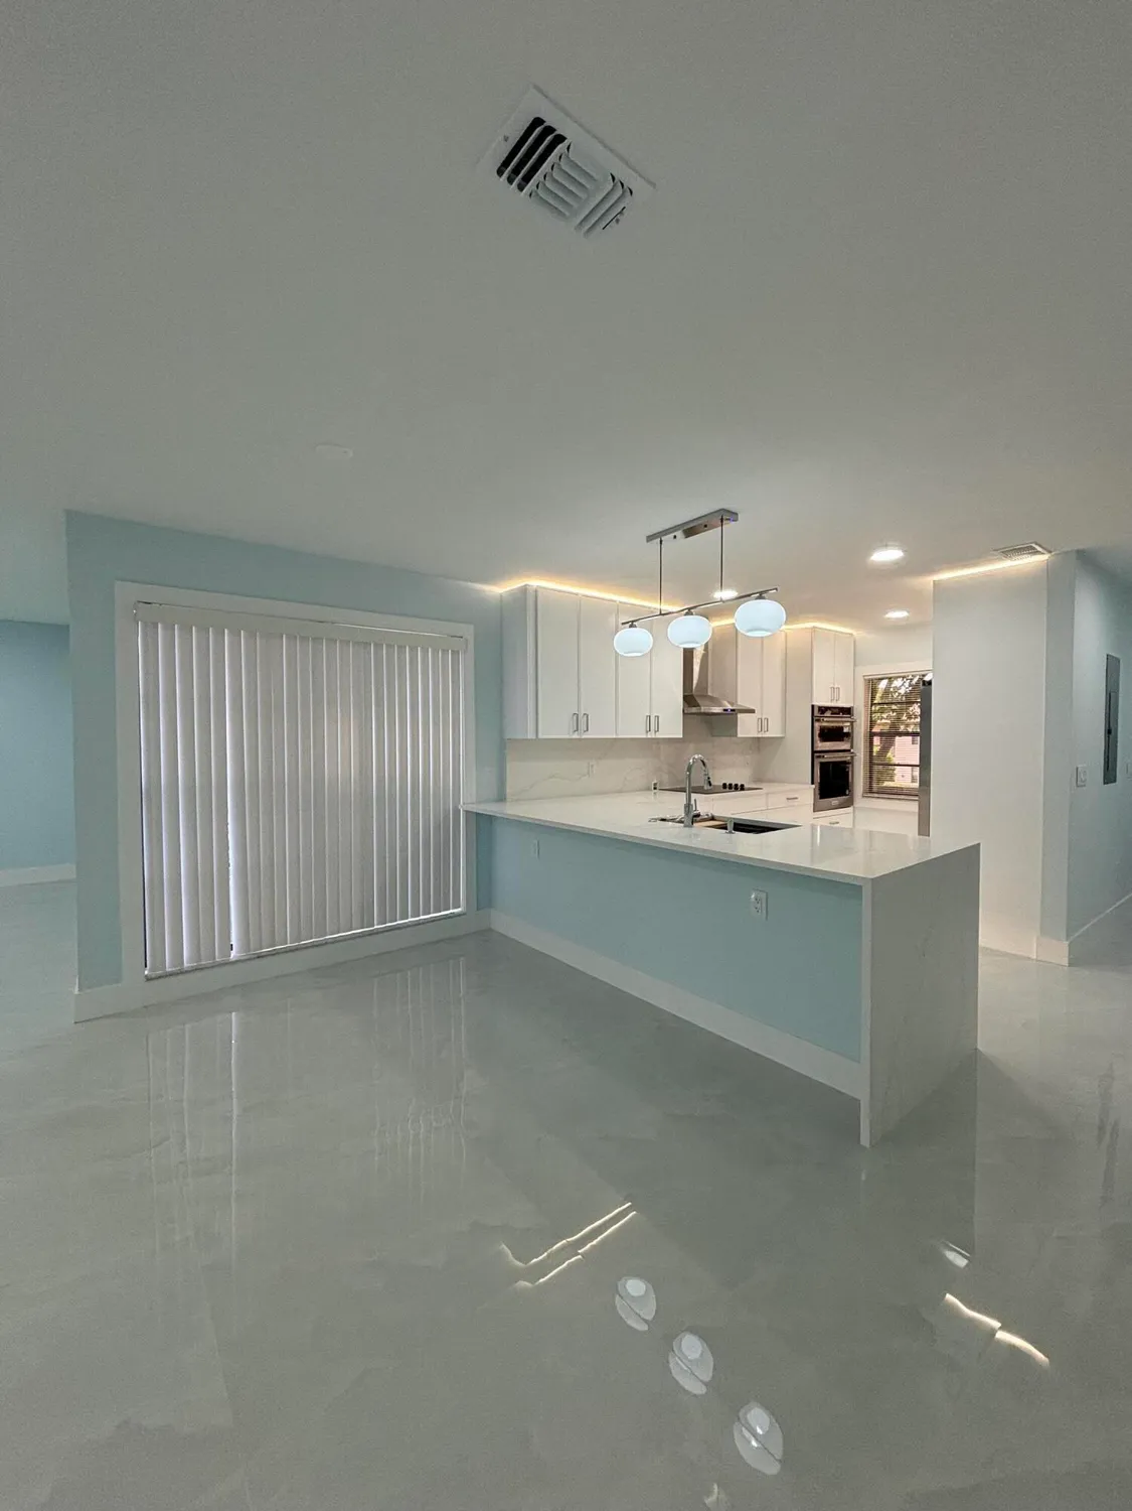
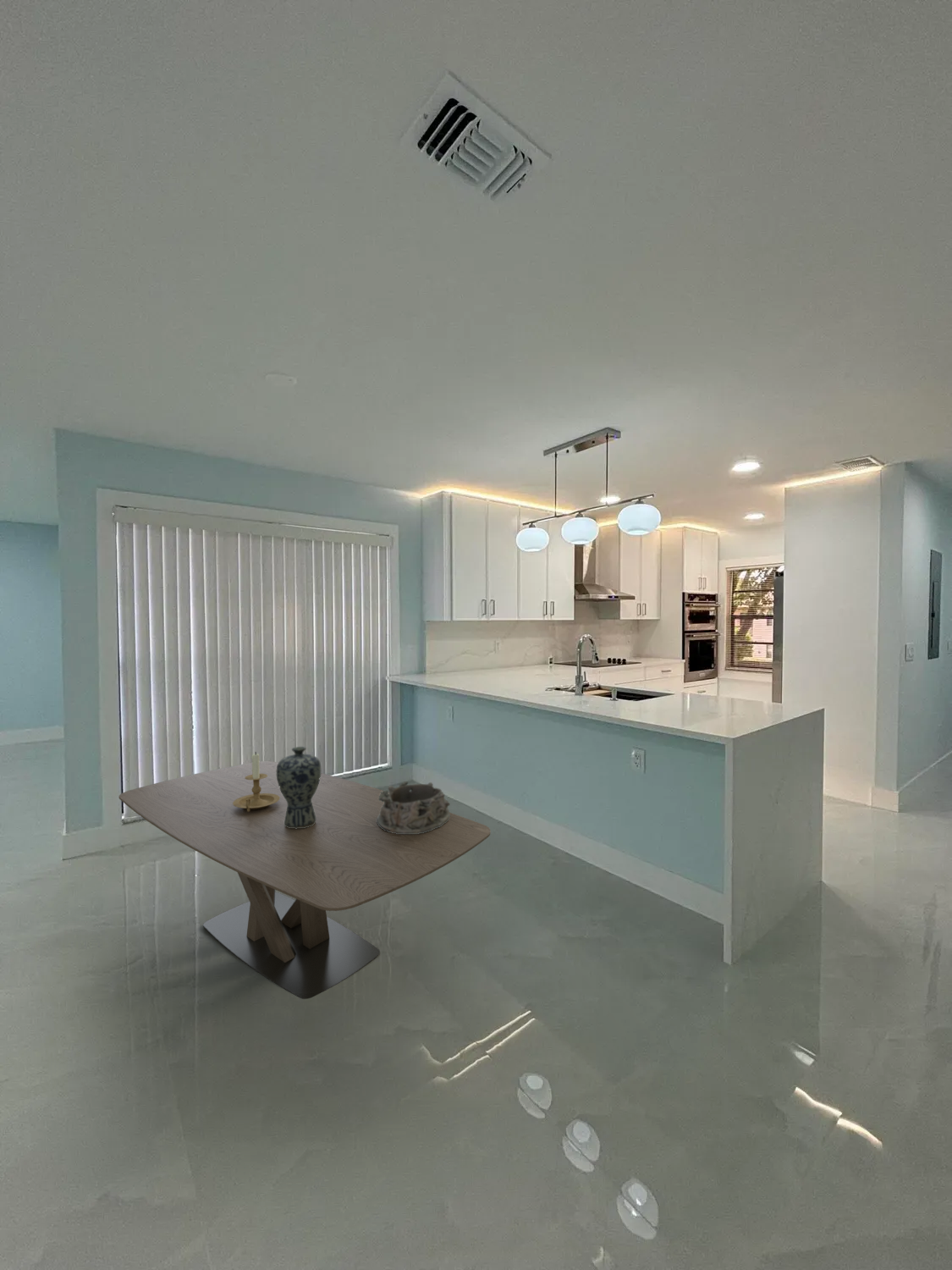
+ vase [276,746,322,829]
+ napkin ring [377,781,451,834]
+ dining table [118,760,492,1000]
+ candle holder [233,751,279,812]
